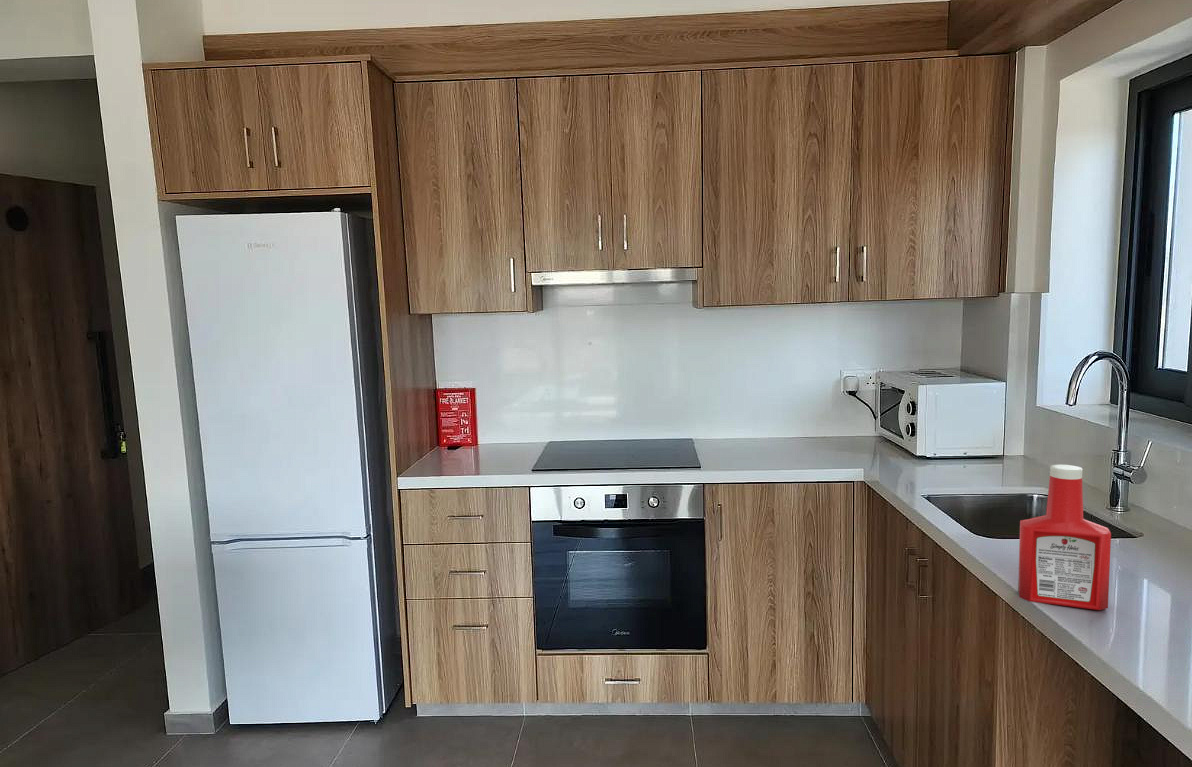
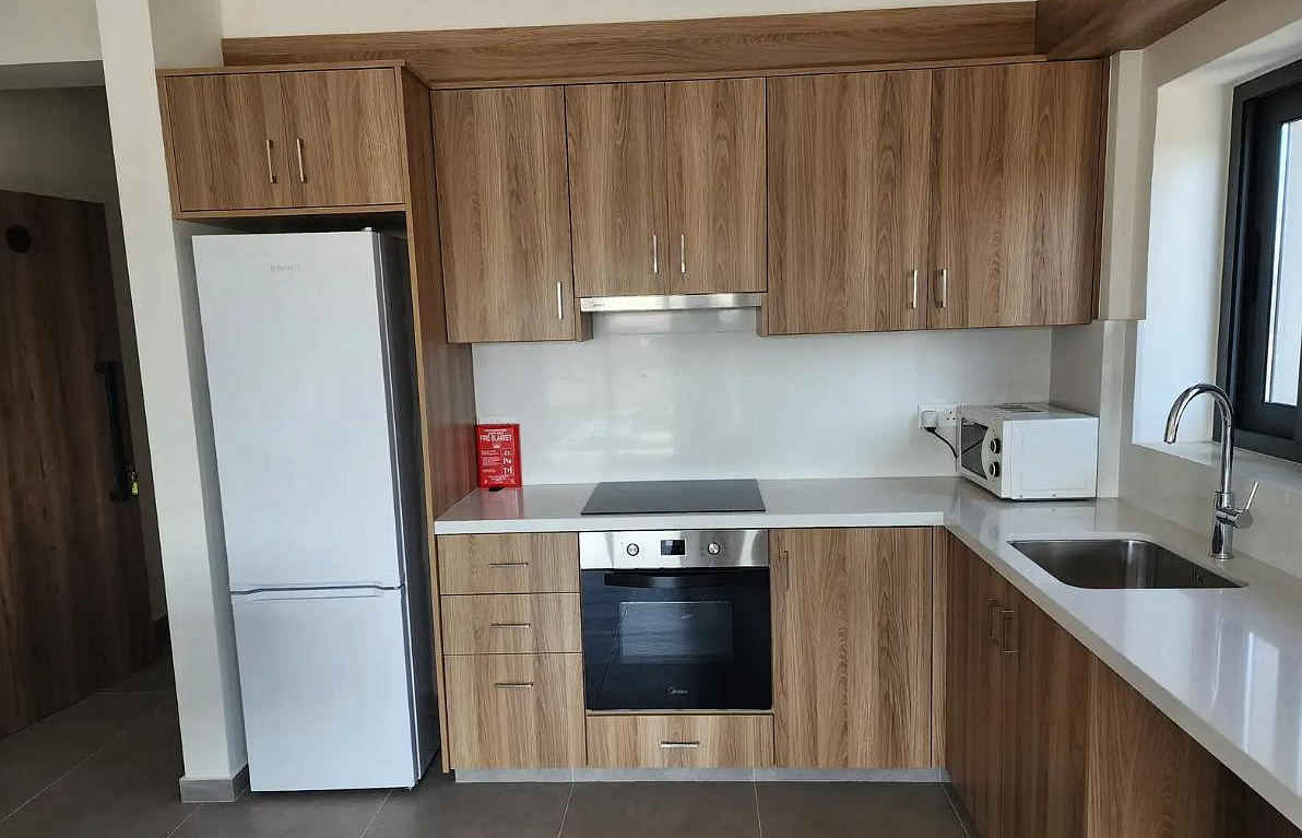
- soap bottle [1017,464,1112,611]
